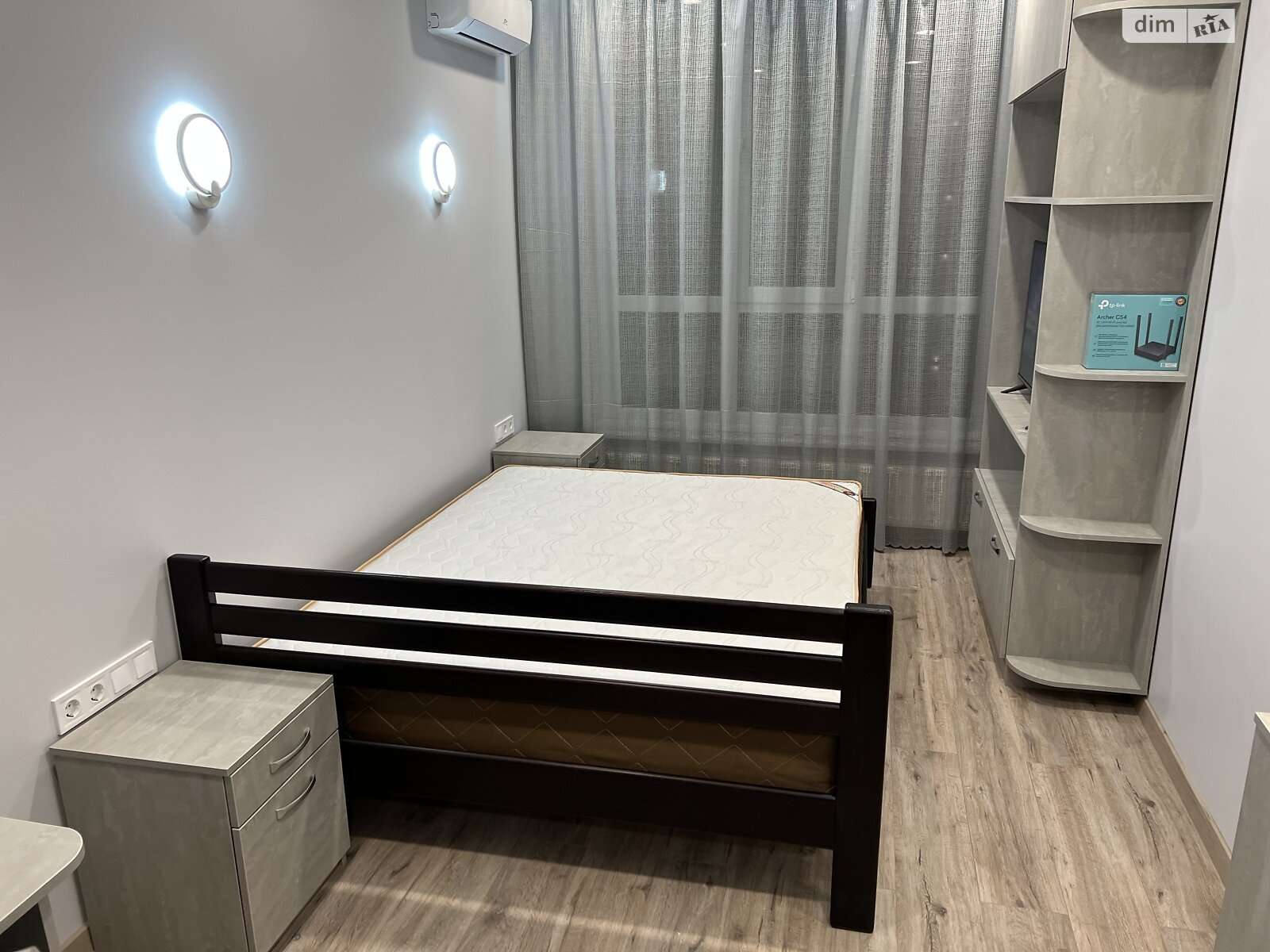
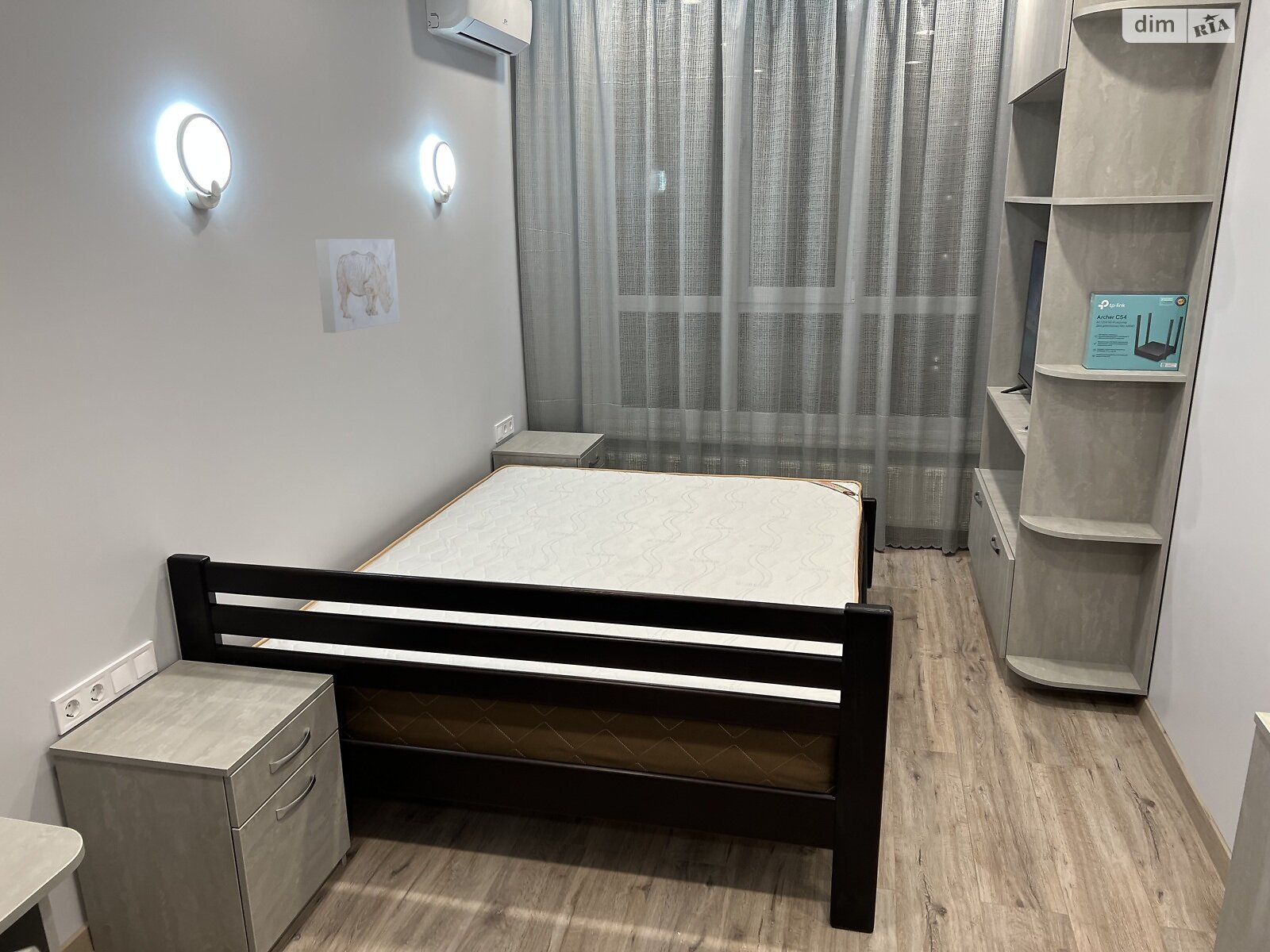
+ wall art [314,239,401,334]
